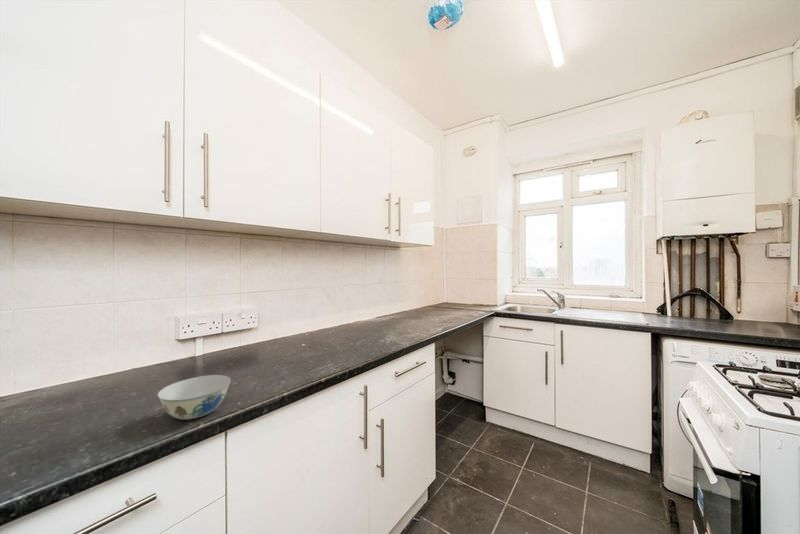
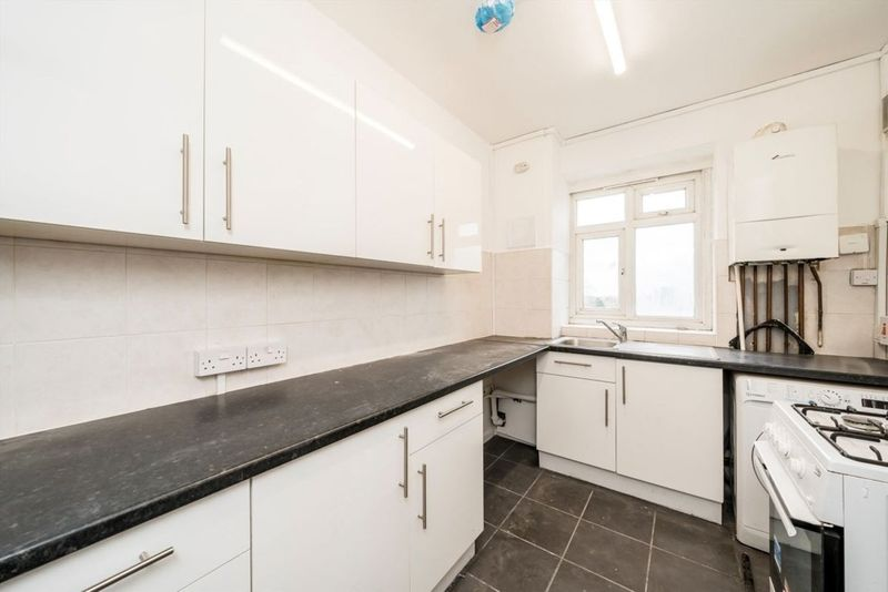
- chinaware [157,374,232,421]
